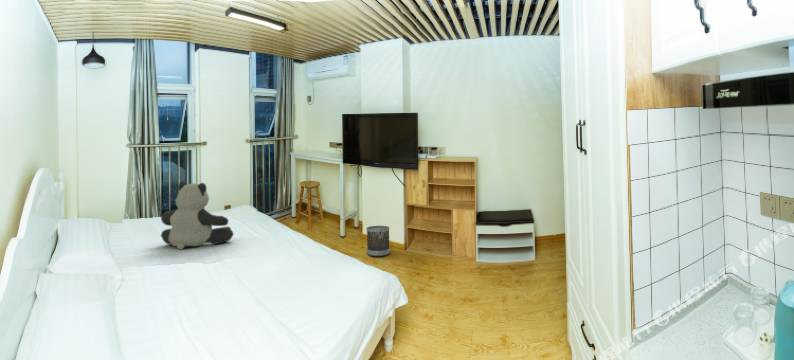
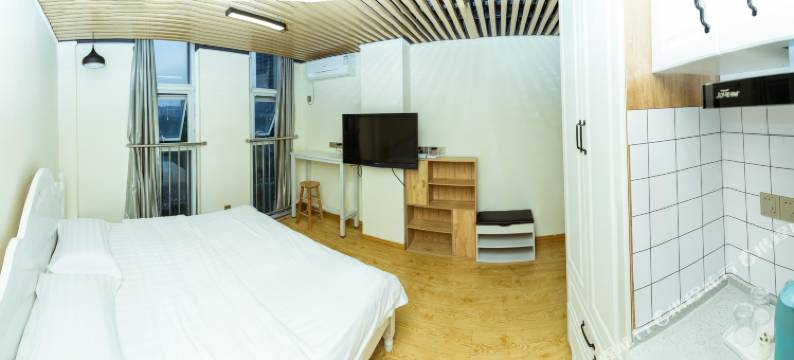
- teddy bear [160,181,235,251]
- wastebasket [366,225,391,257]
